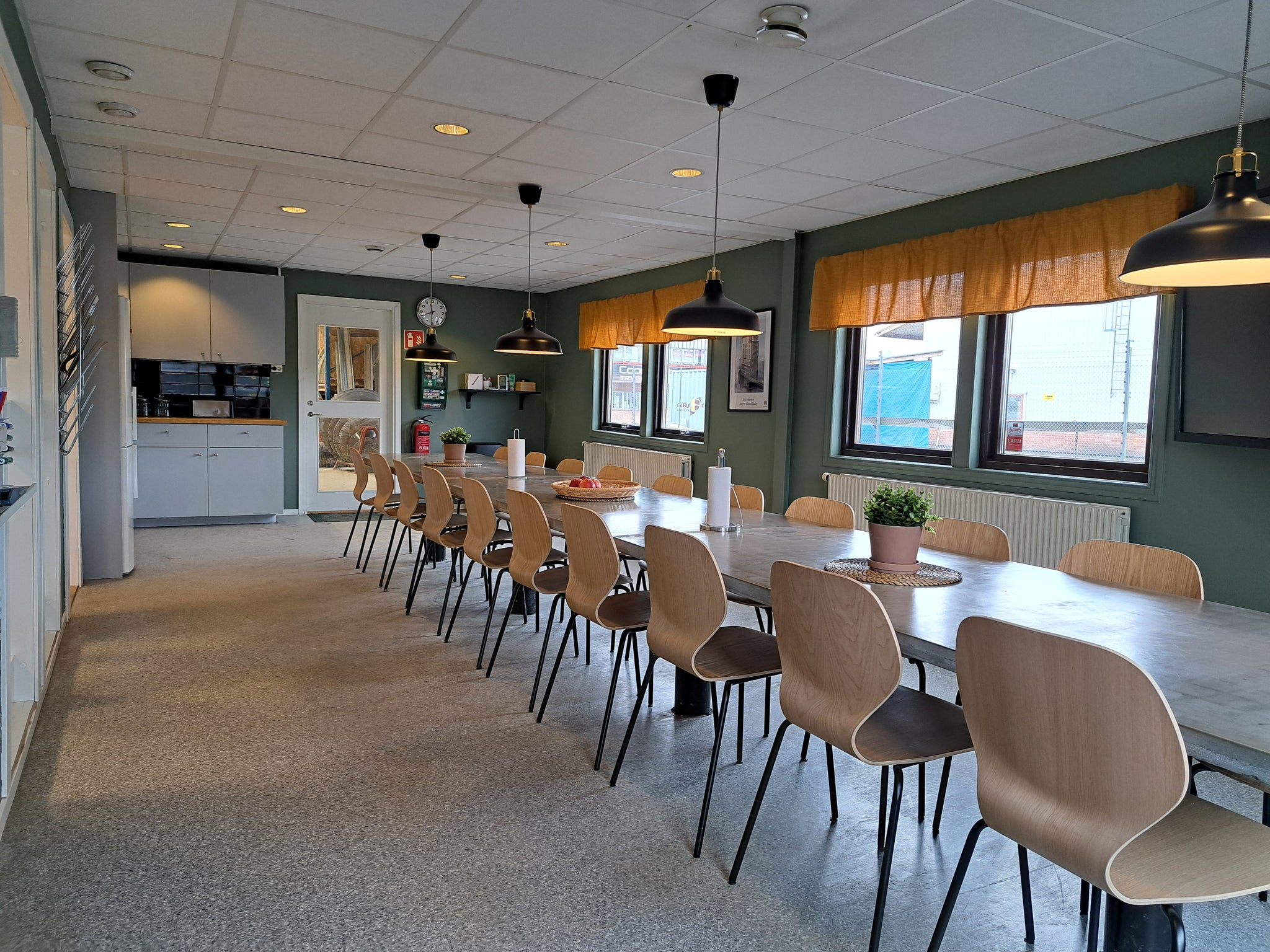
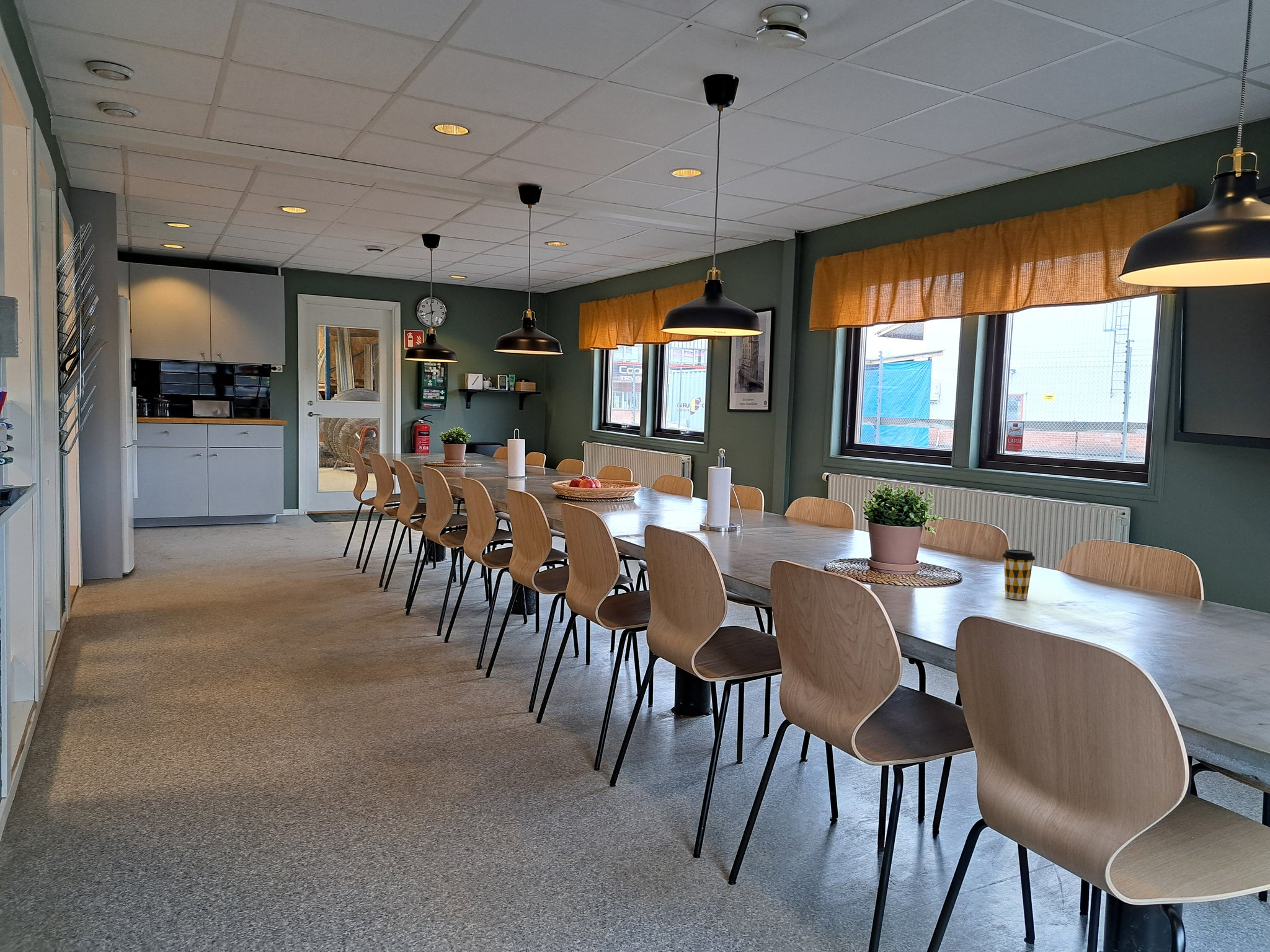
+ coffee cup [1001,549,1036,601]
